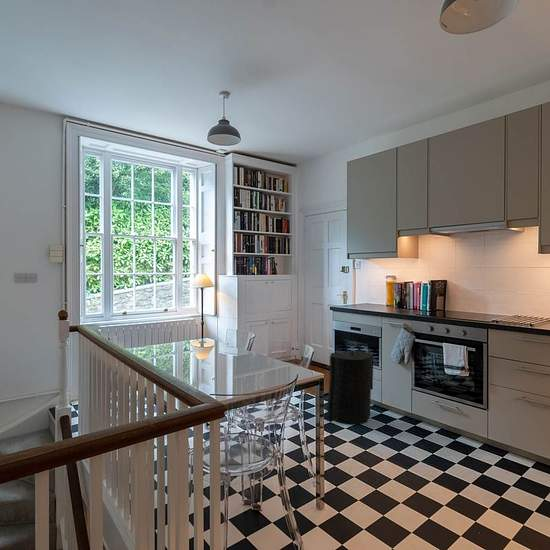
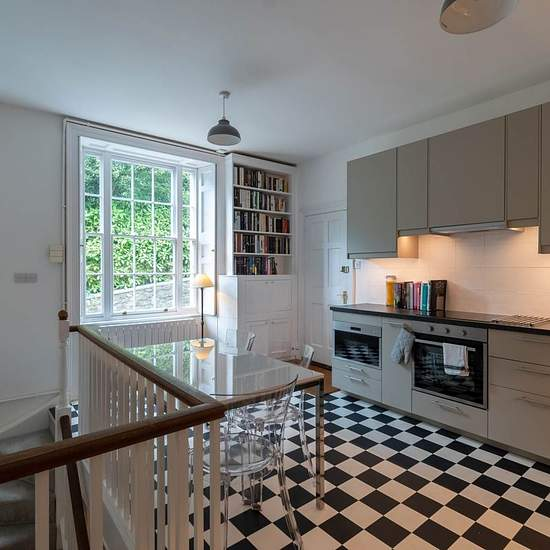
- trash can [327,349,374,425]
